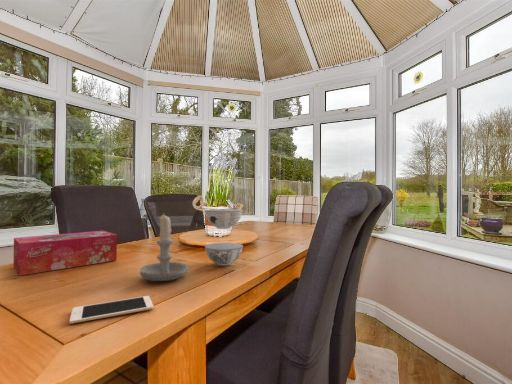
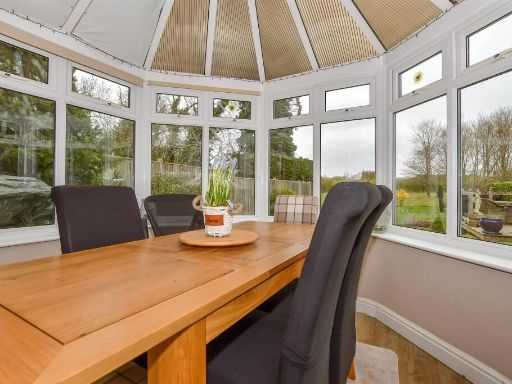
- cell phone [68,295,154,325]
- candle [139,212,189,282]
- bowl [203,208,244,267]
- tissue box [13,230,118,276]
